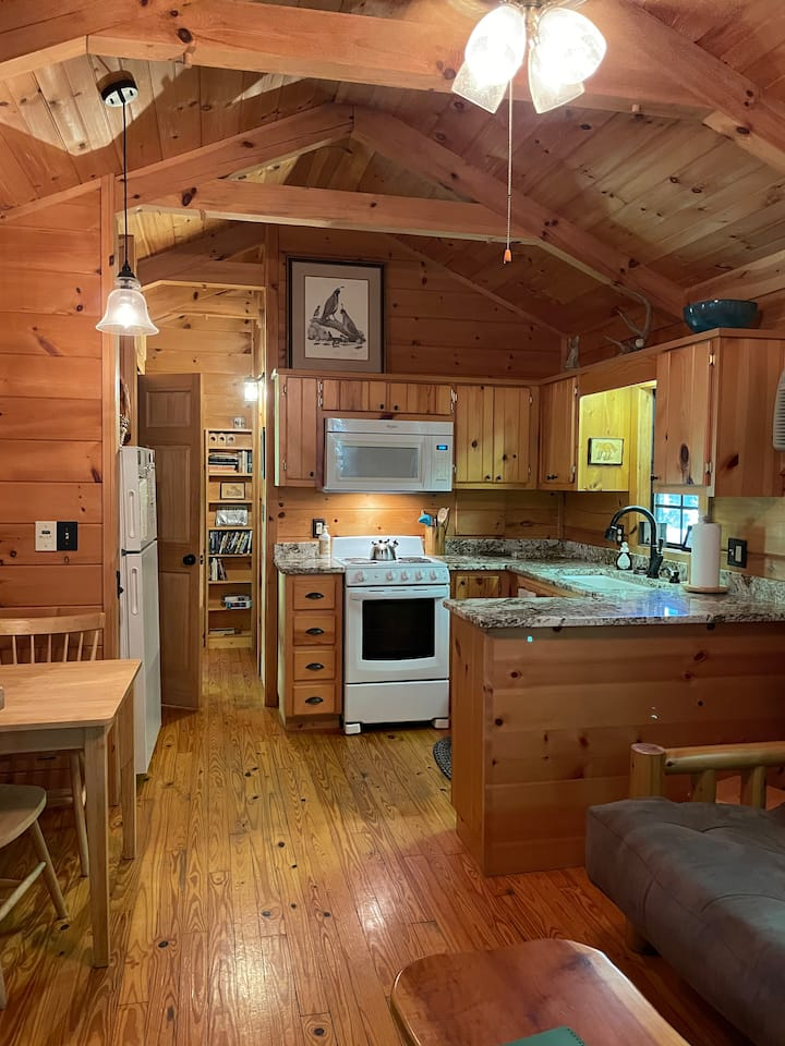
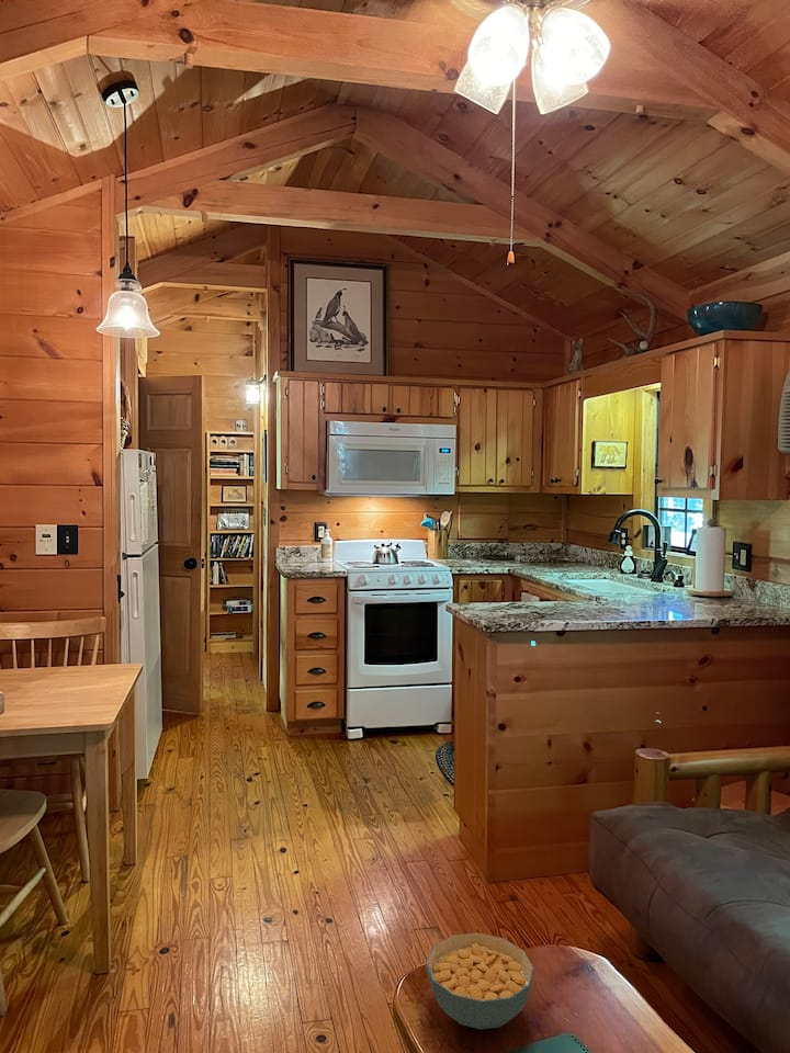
+ cereal bowl [425,932,534,1031]
